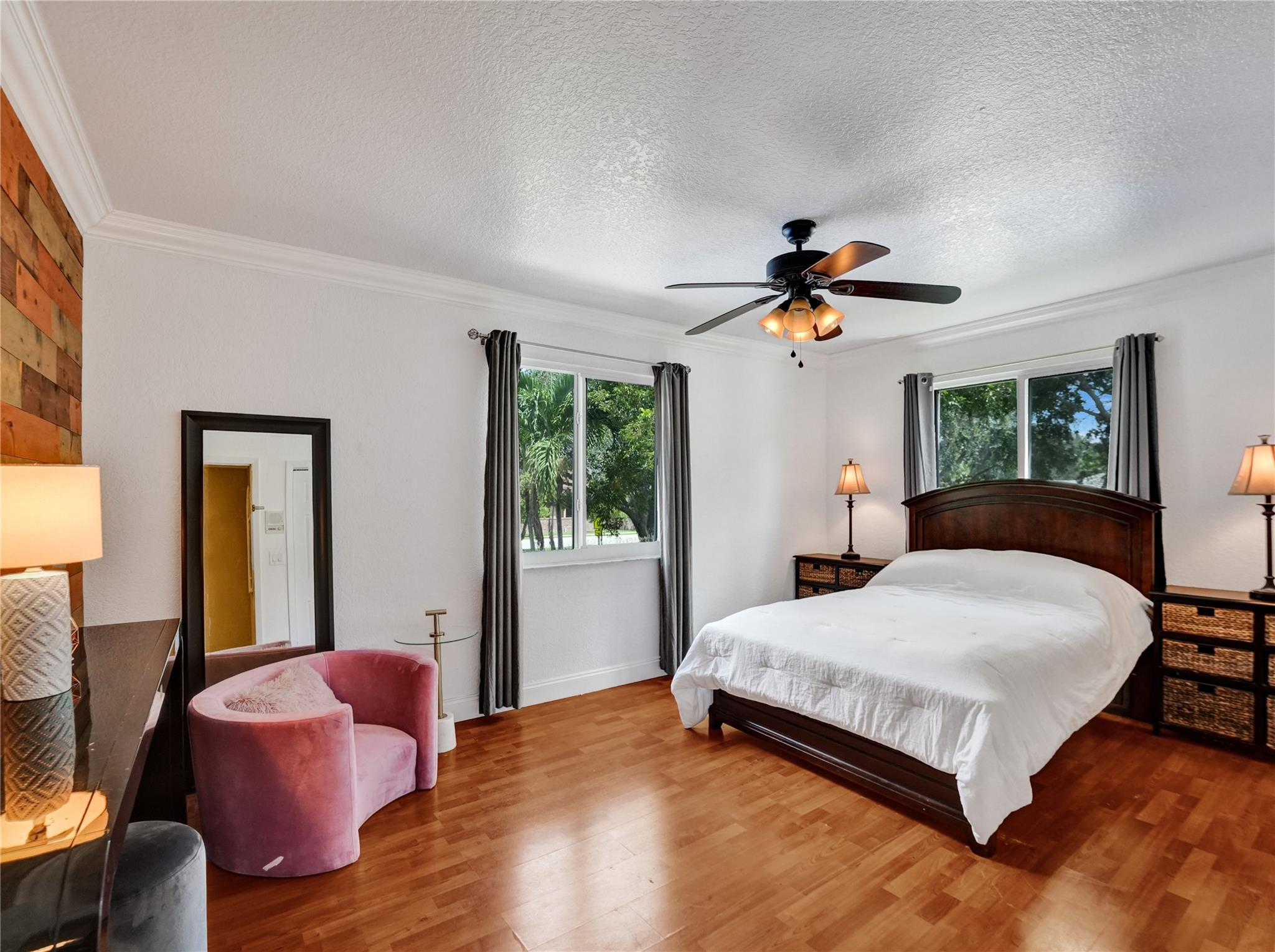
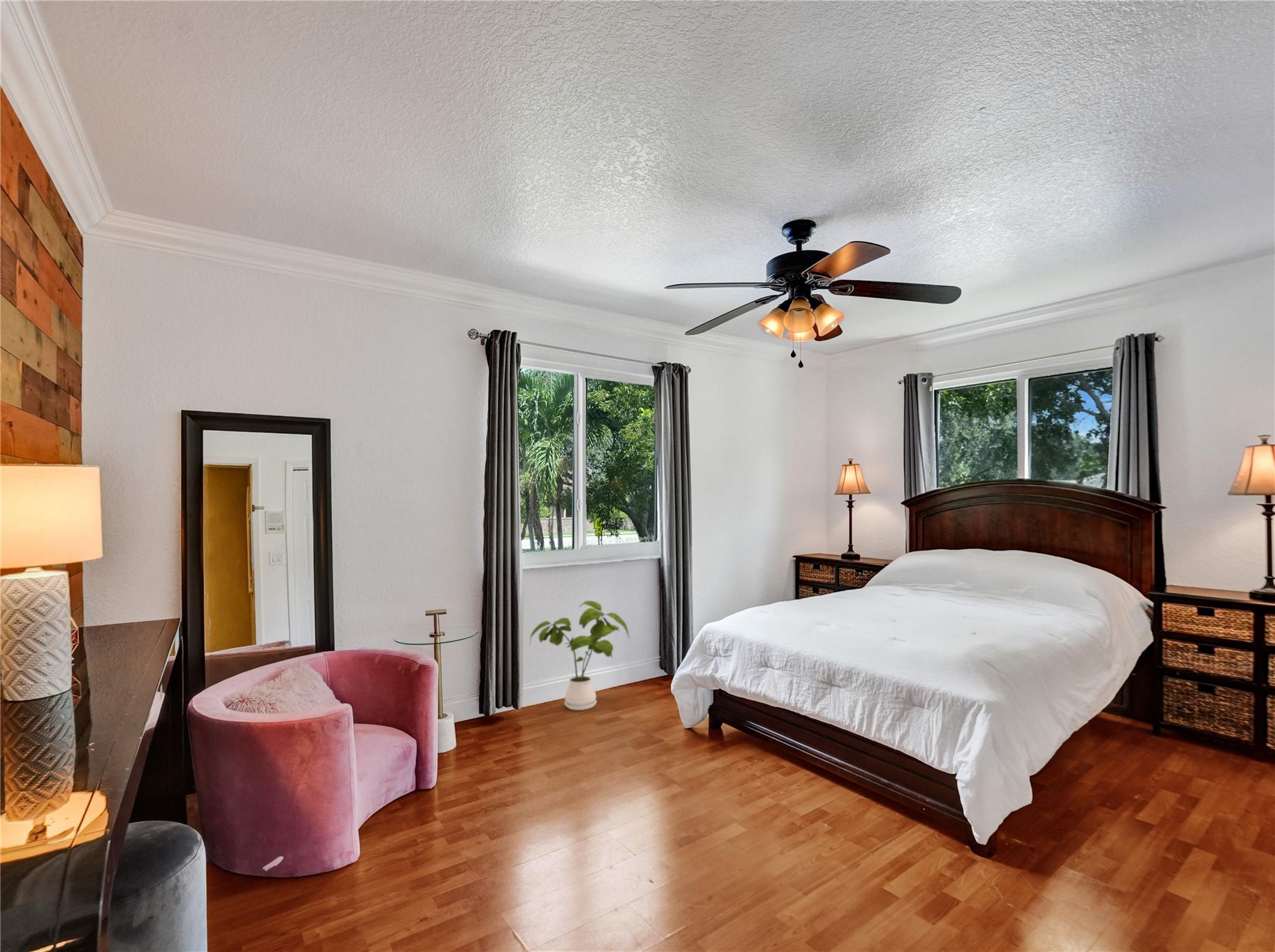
+ house plant [529,600,630,711]
